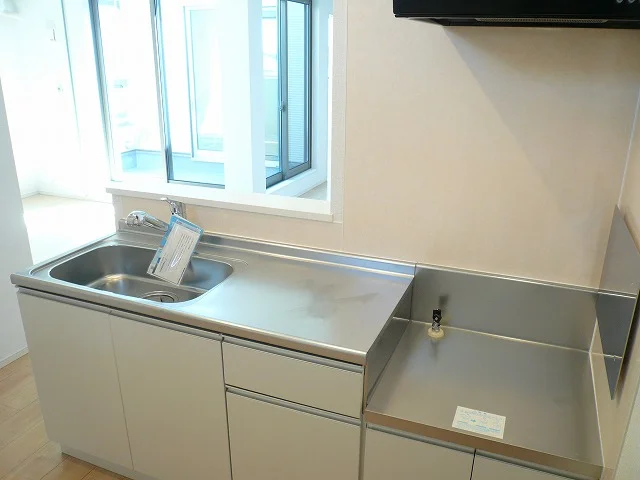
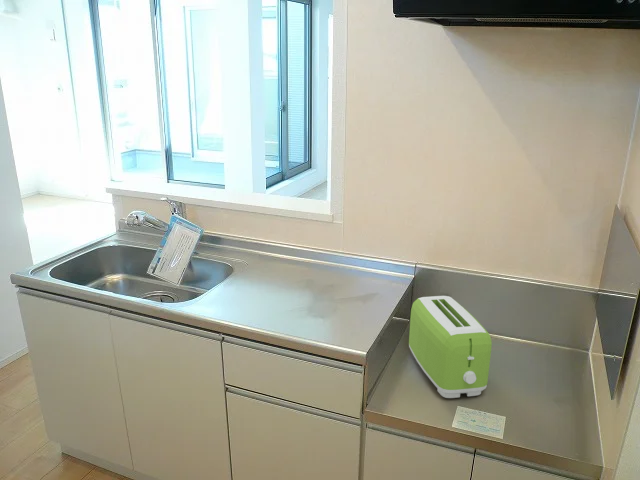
+ toaster [408,295,493,399]
